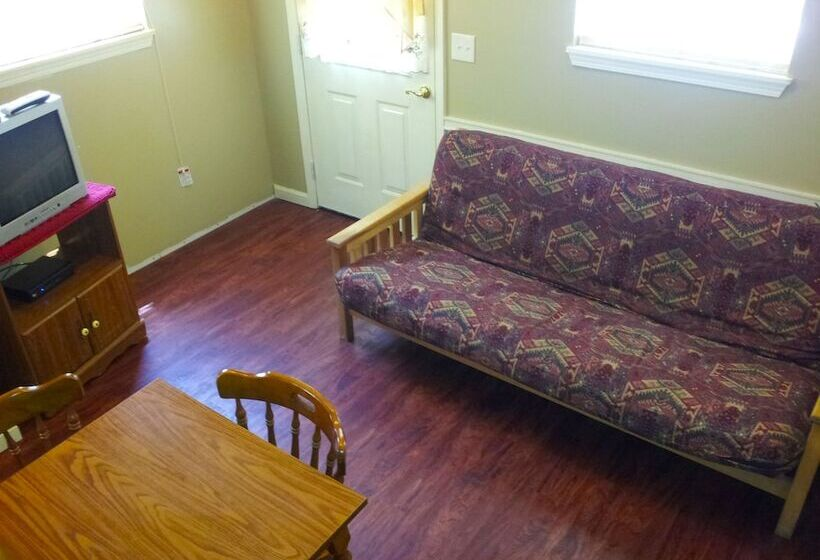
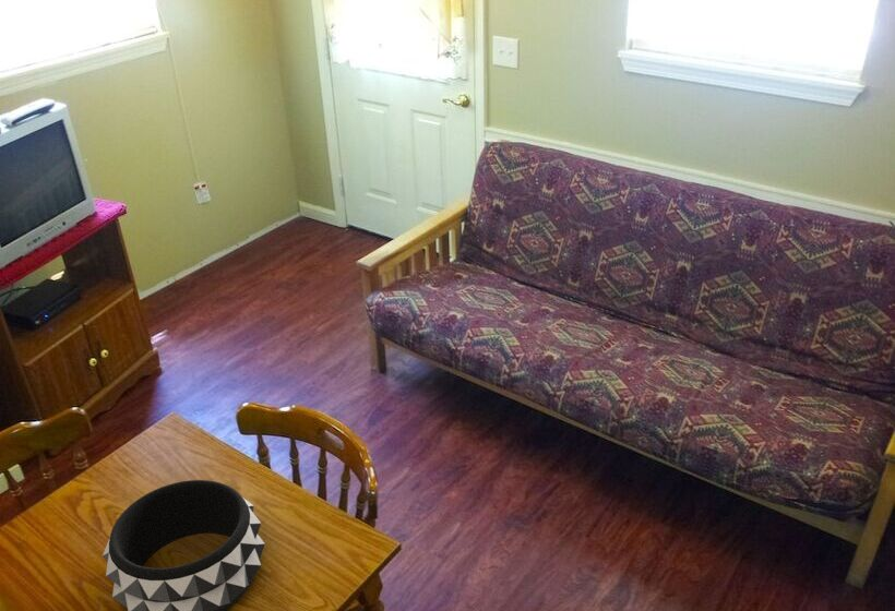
+ decorative bowl [102,479,266,611]
